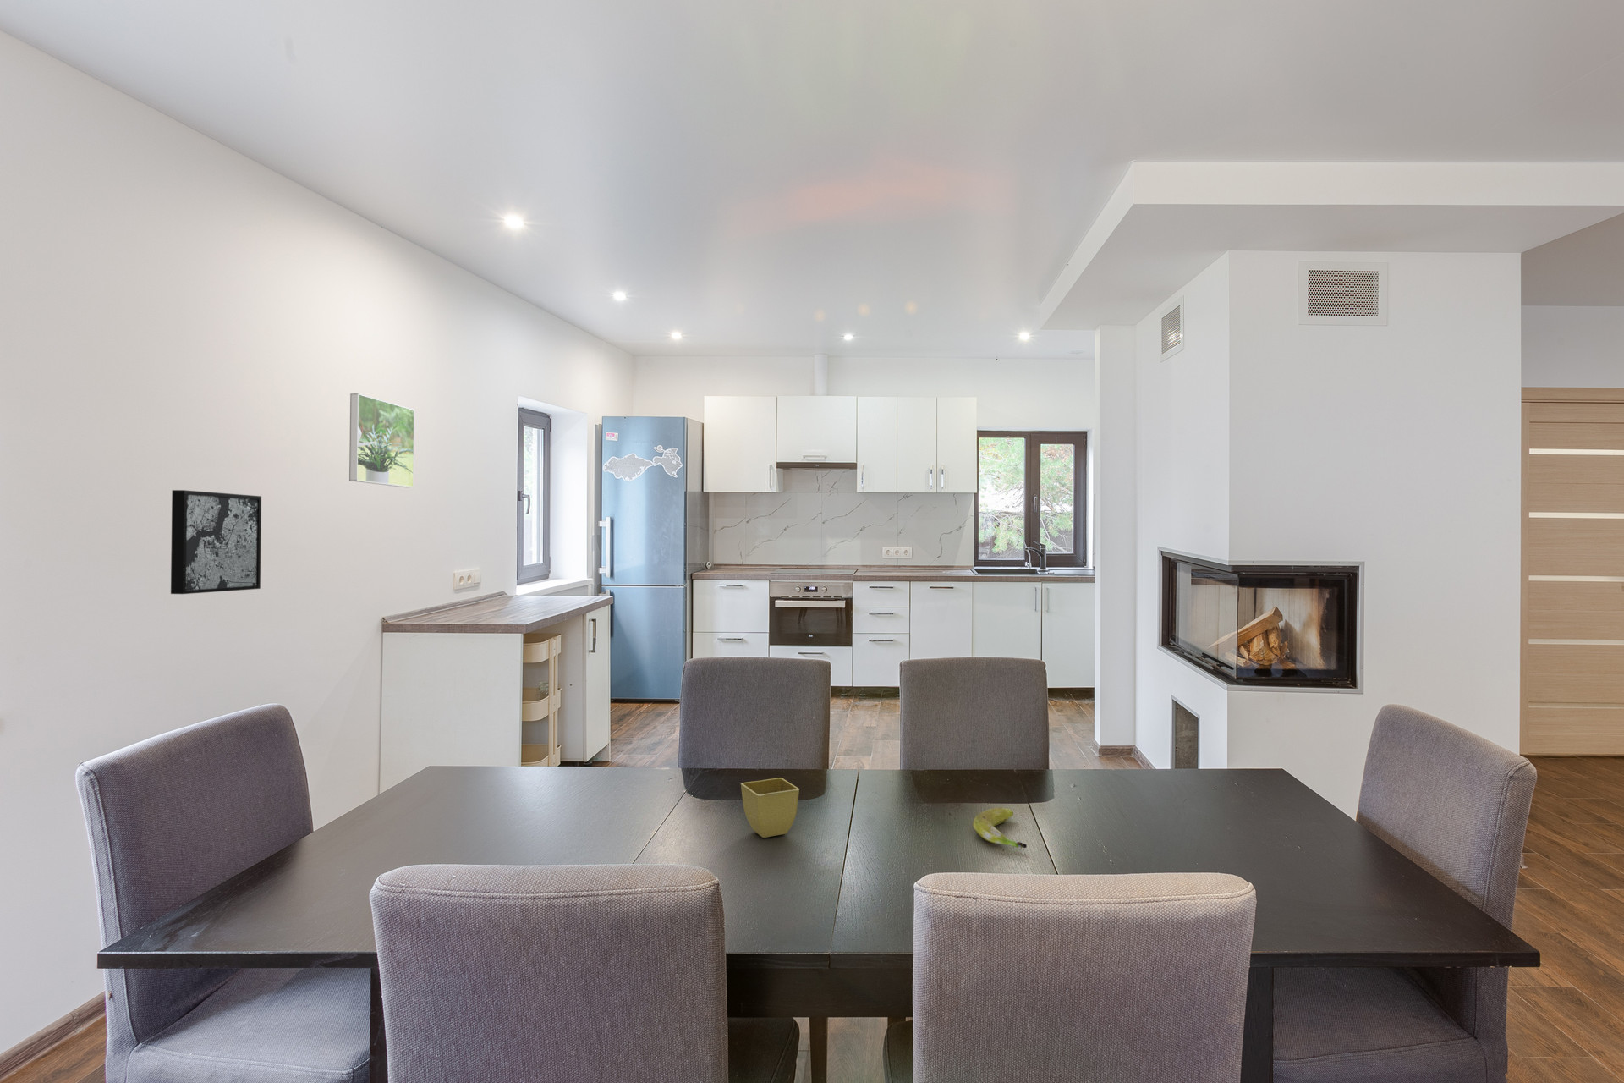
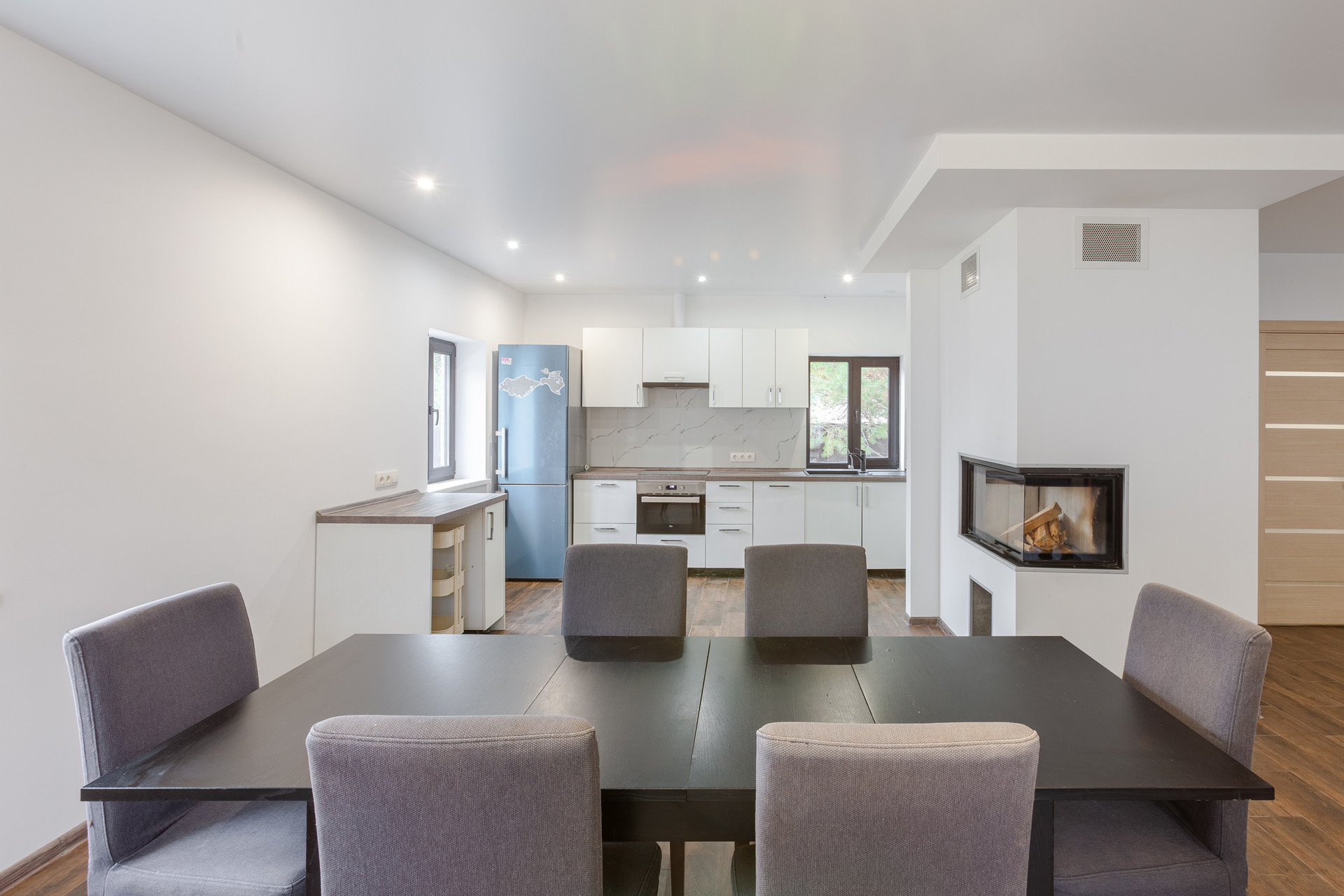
- banana [973,807,1028,850]
- wall art [170,490,262,595]
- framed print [348,393,416,488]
- flower pot [740,777,800,839]
